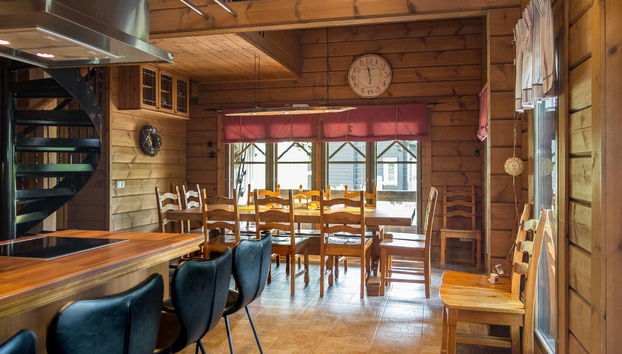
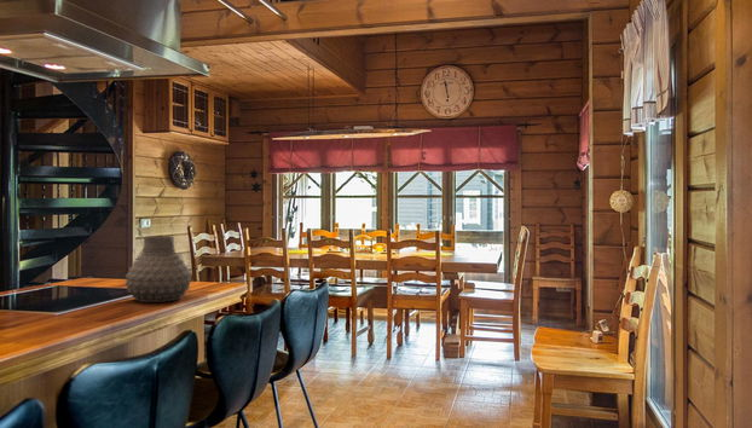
+ vase [125,235,192,303]
